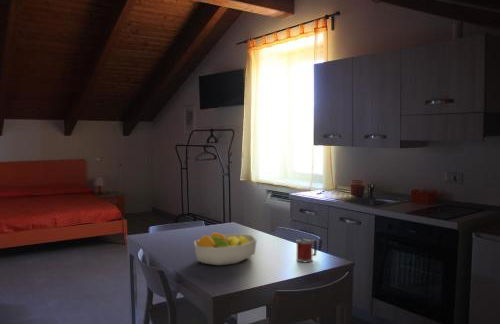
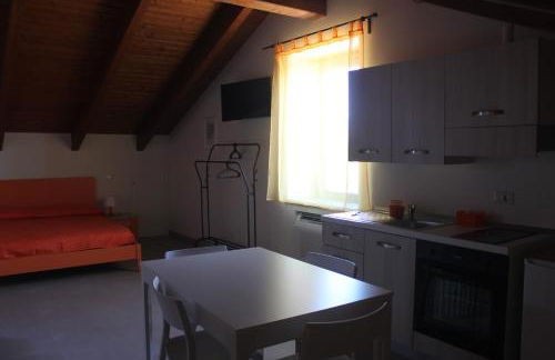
- fruit bowl [193,231,258,266]
- mug [296,237,318,263]
